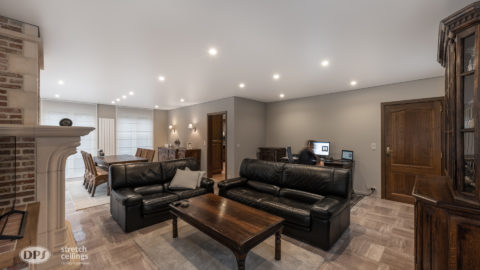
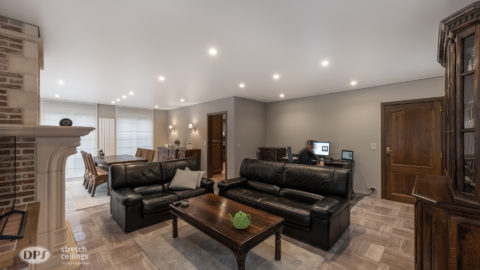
+ teapot [227,210,252,230]
